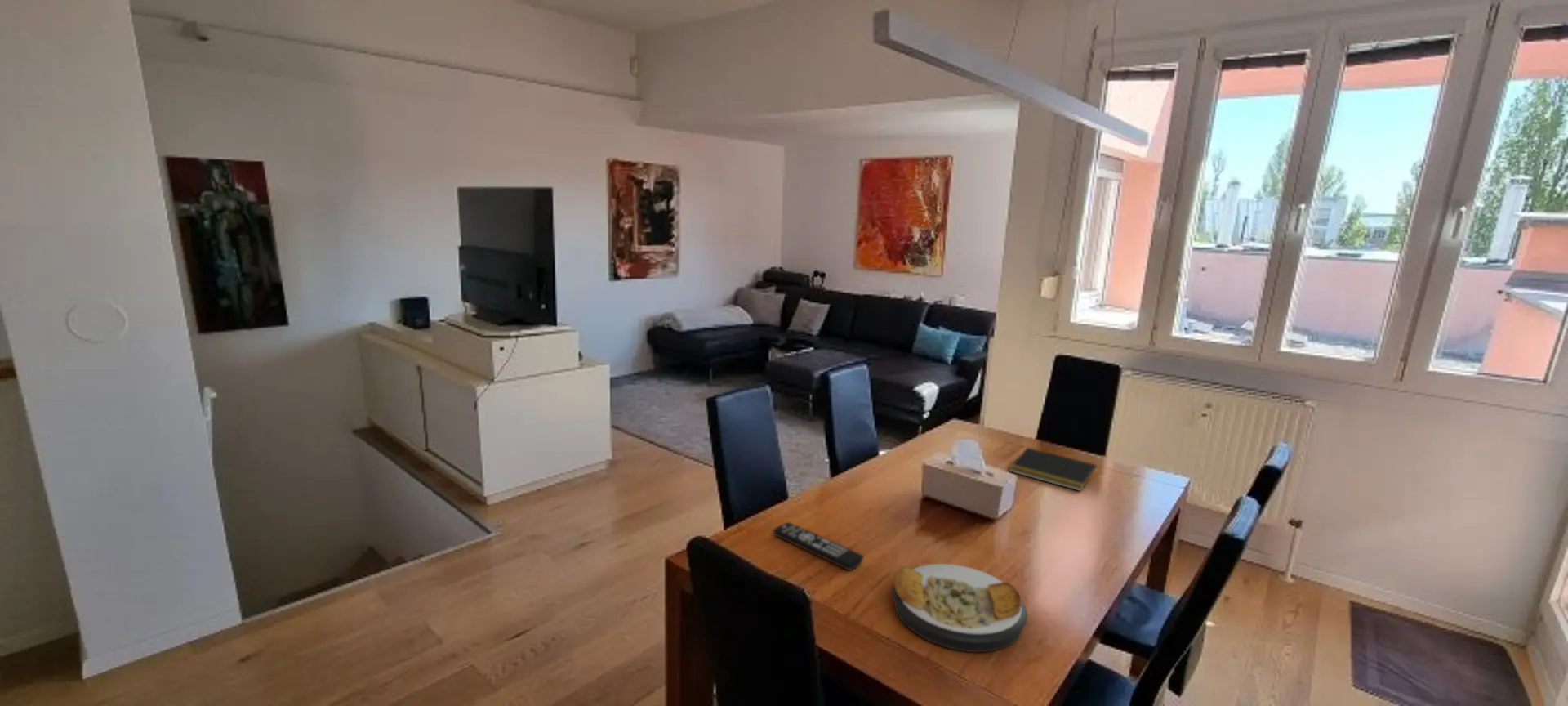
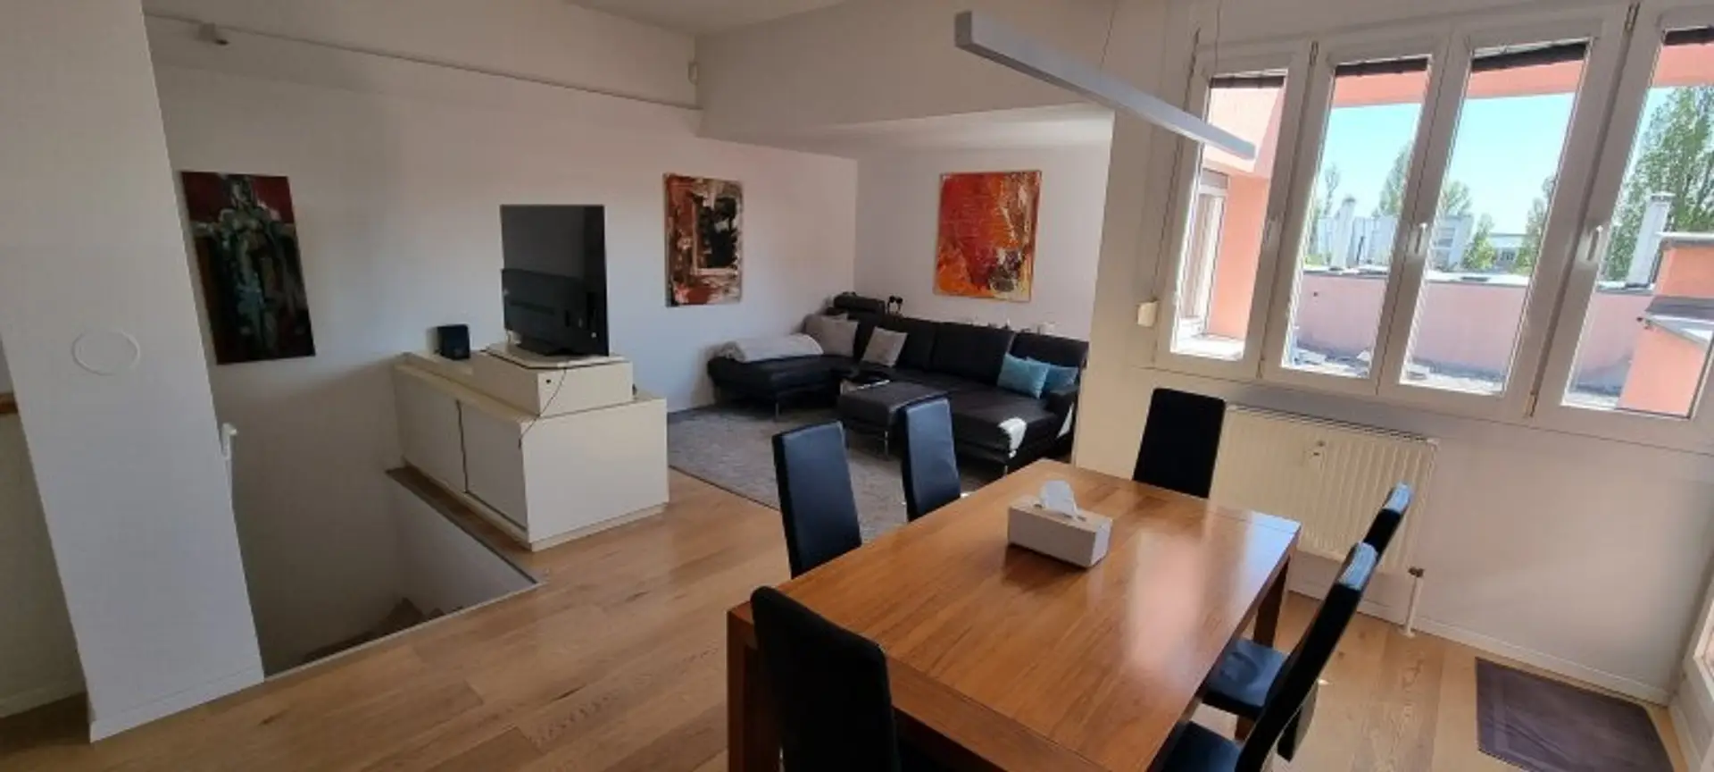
- notepad [1008,447,1098,492]
- plate [891,563,1028,653]
- remote control [773,521,864,571]
